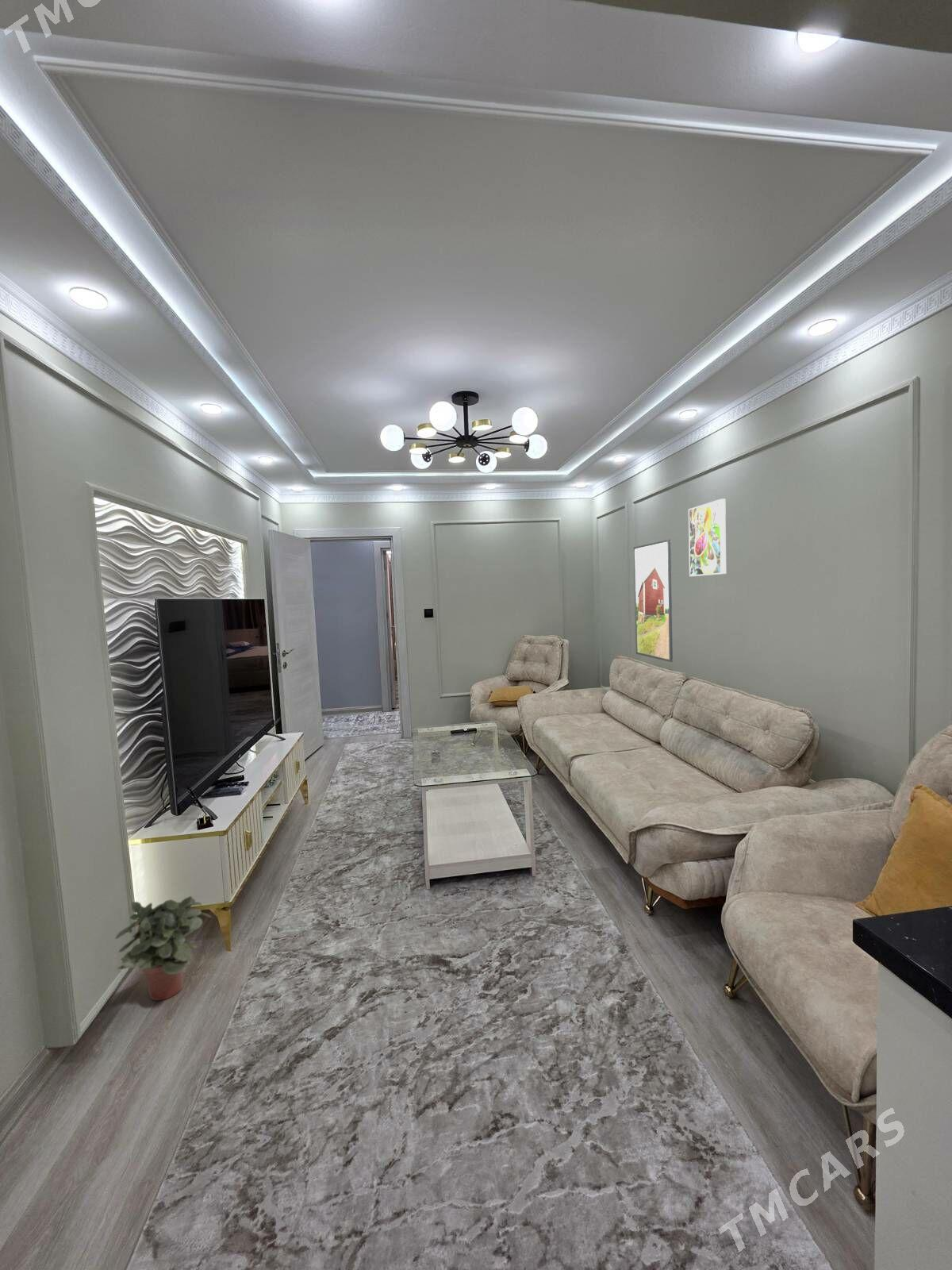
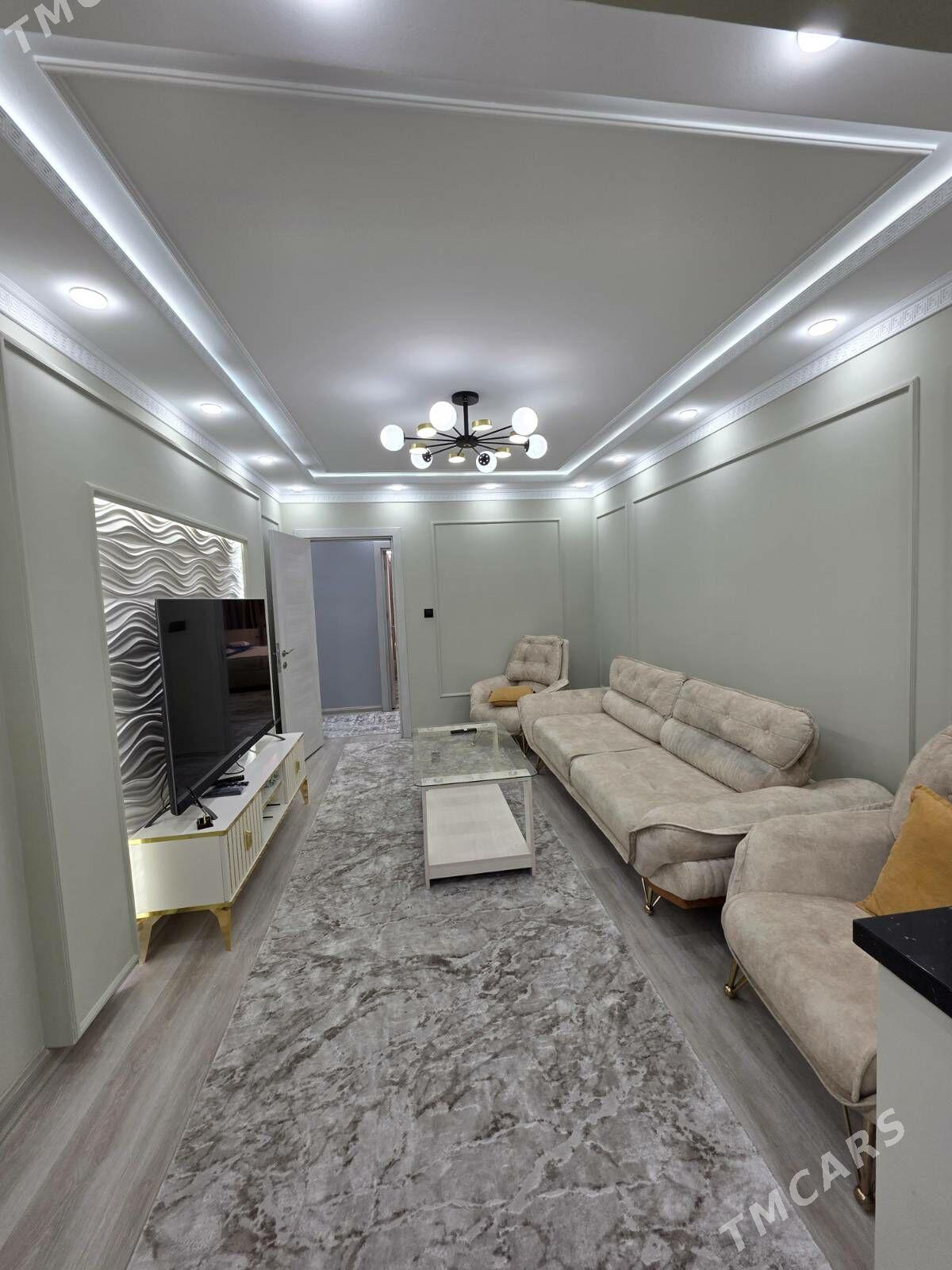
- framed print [633,539,674,663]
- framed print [688,498,727,577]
- potted plant [114,895,213,1001]
